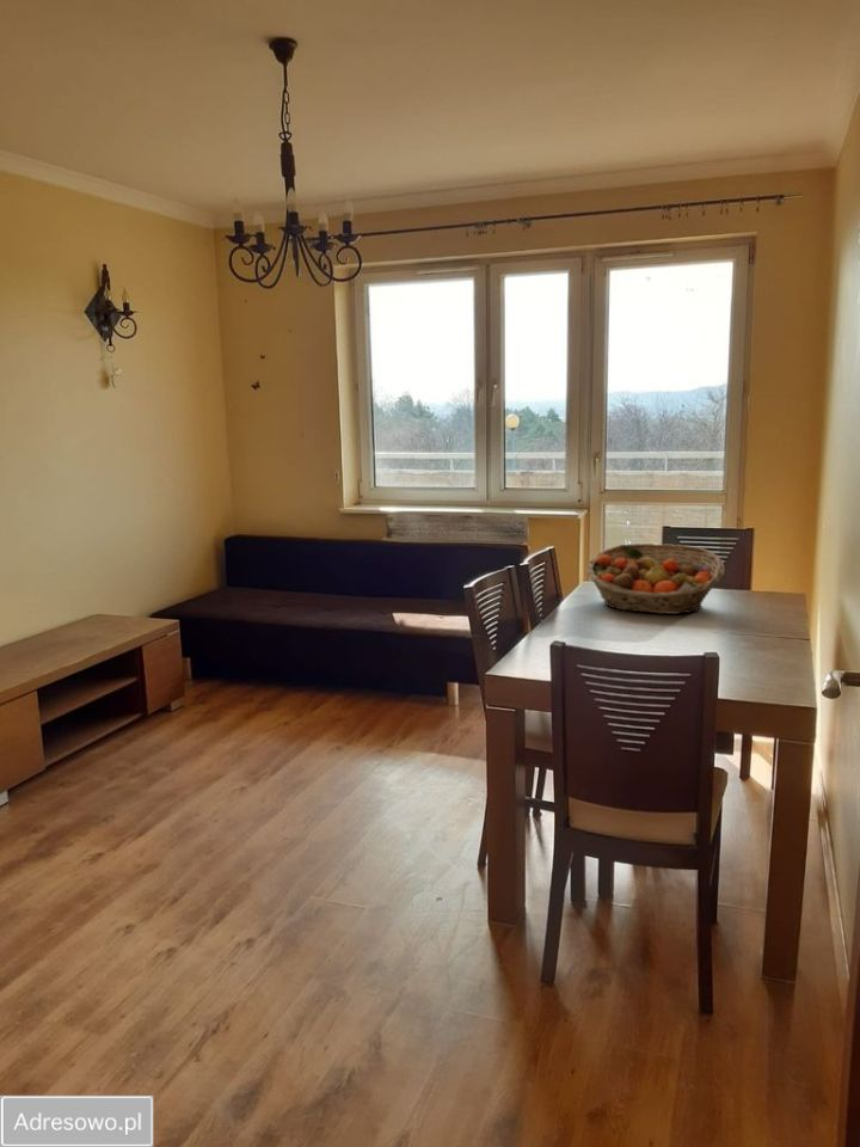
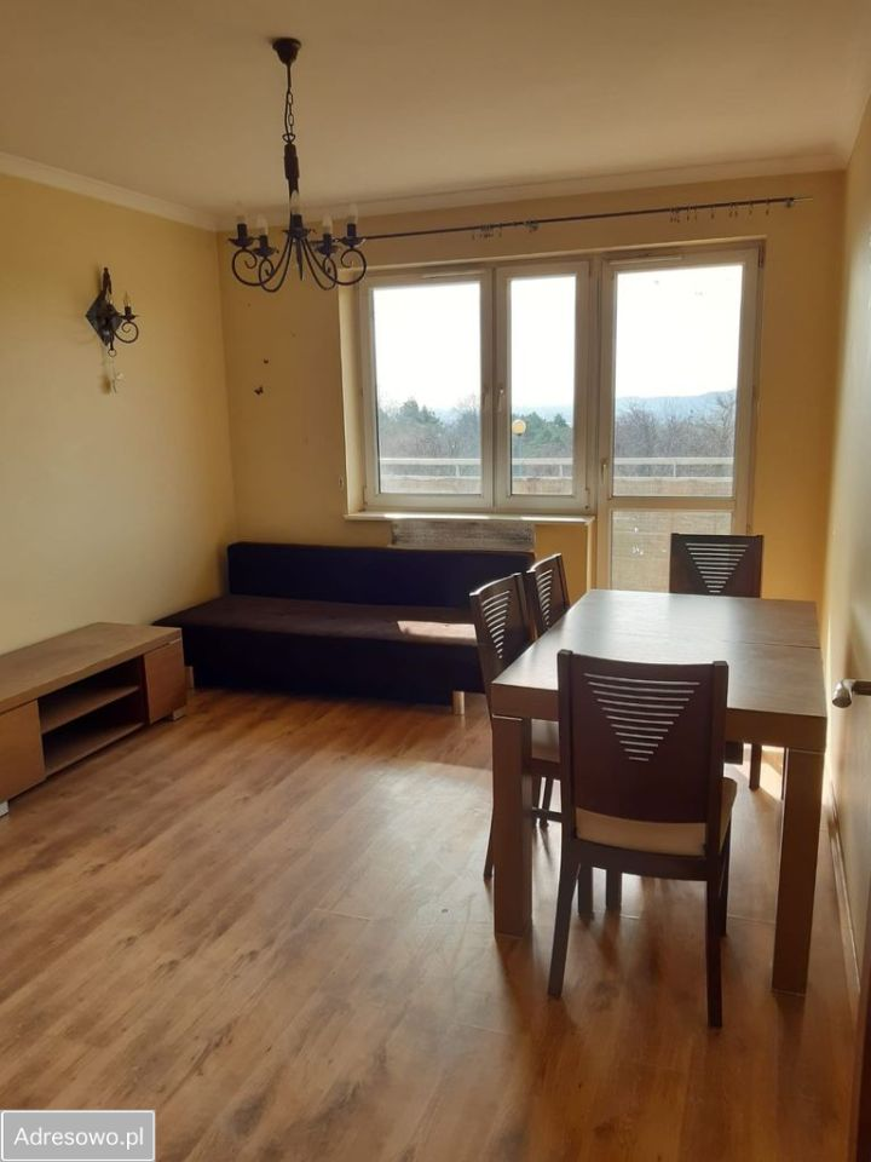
- fruit basket [585,542,726,615]
